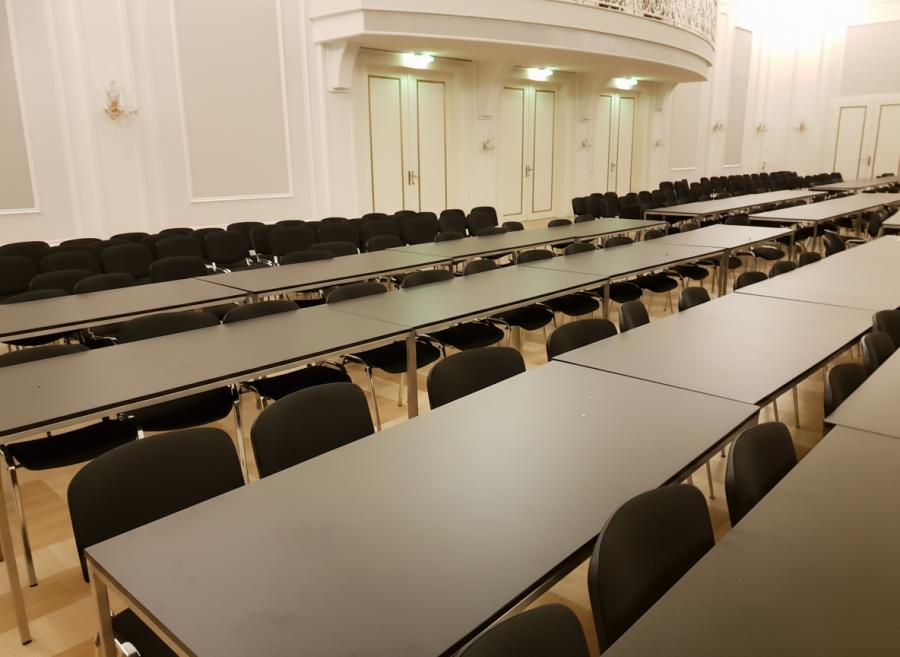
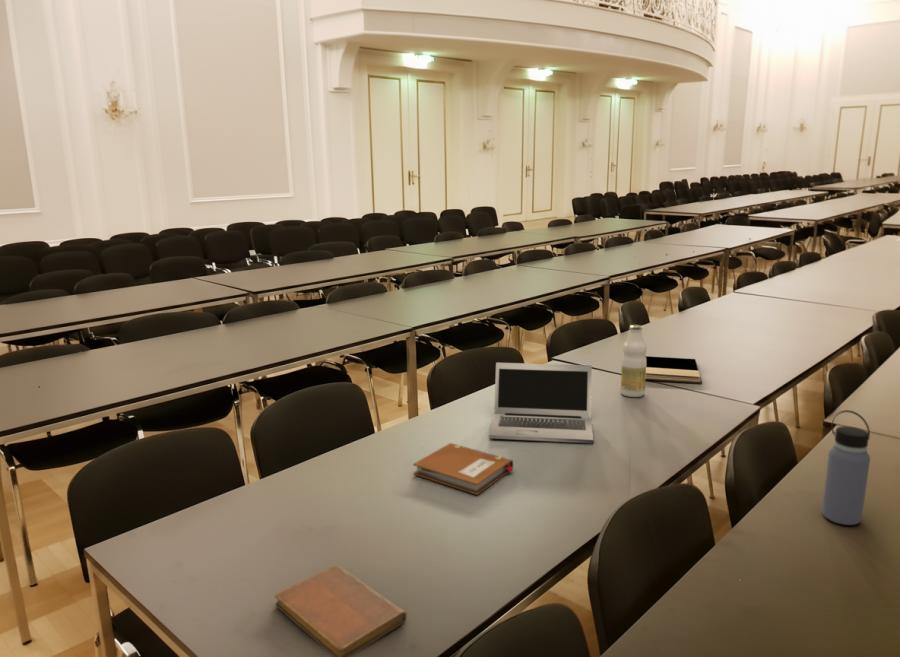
+ notebook [412,442,514,496]
+ bottle [620,324,648,398]
+ book [645,355,703,384]
+ water bottle [821,409,871,526]
+ laptop [488,362,594,444]
+ notebook [274,564,408,657]
